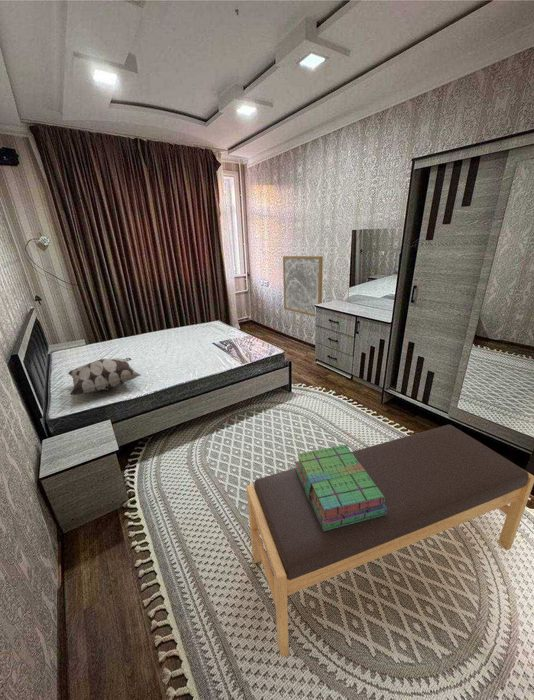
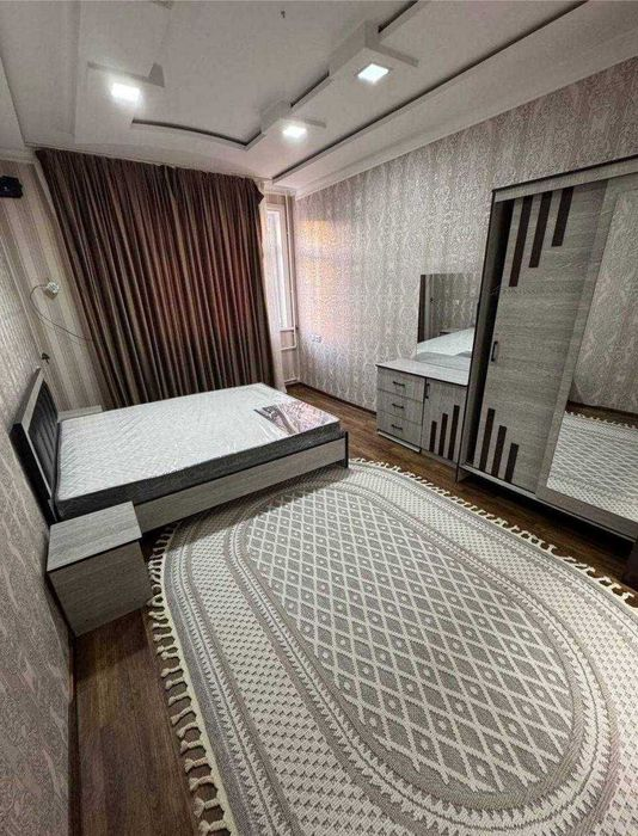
- bench [245,424,534,659]
- decorative pillow [67,357,142,396]
- wall art [282,255,324,318]
- stack of books [294,444,387,531]
